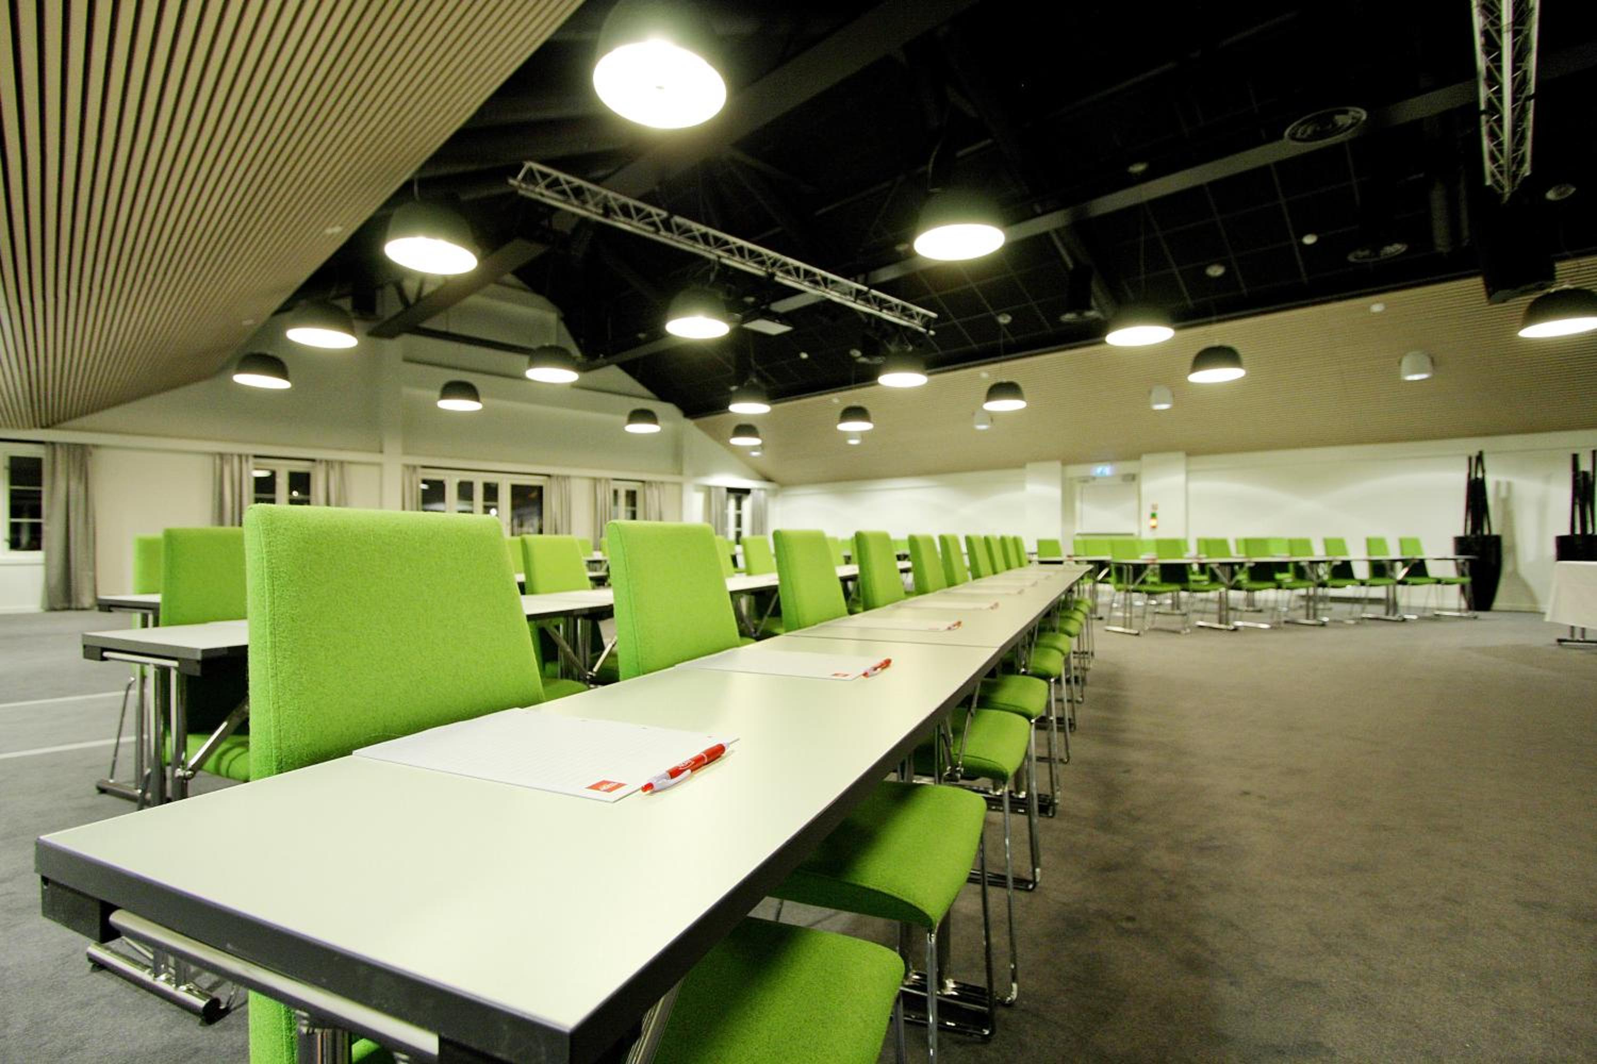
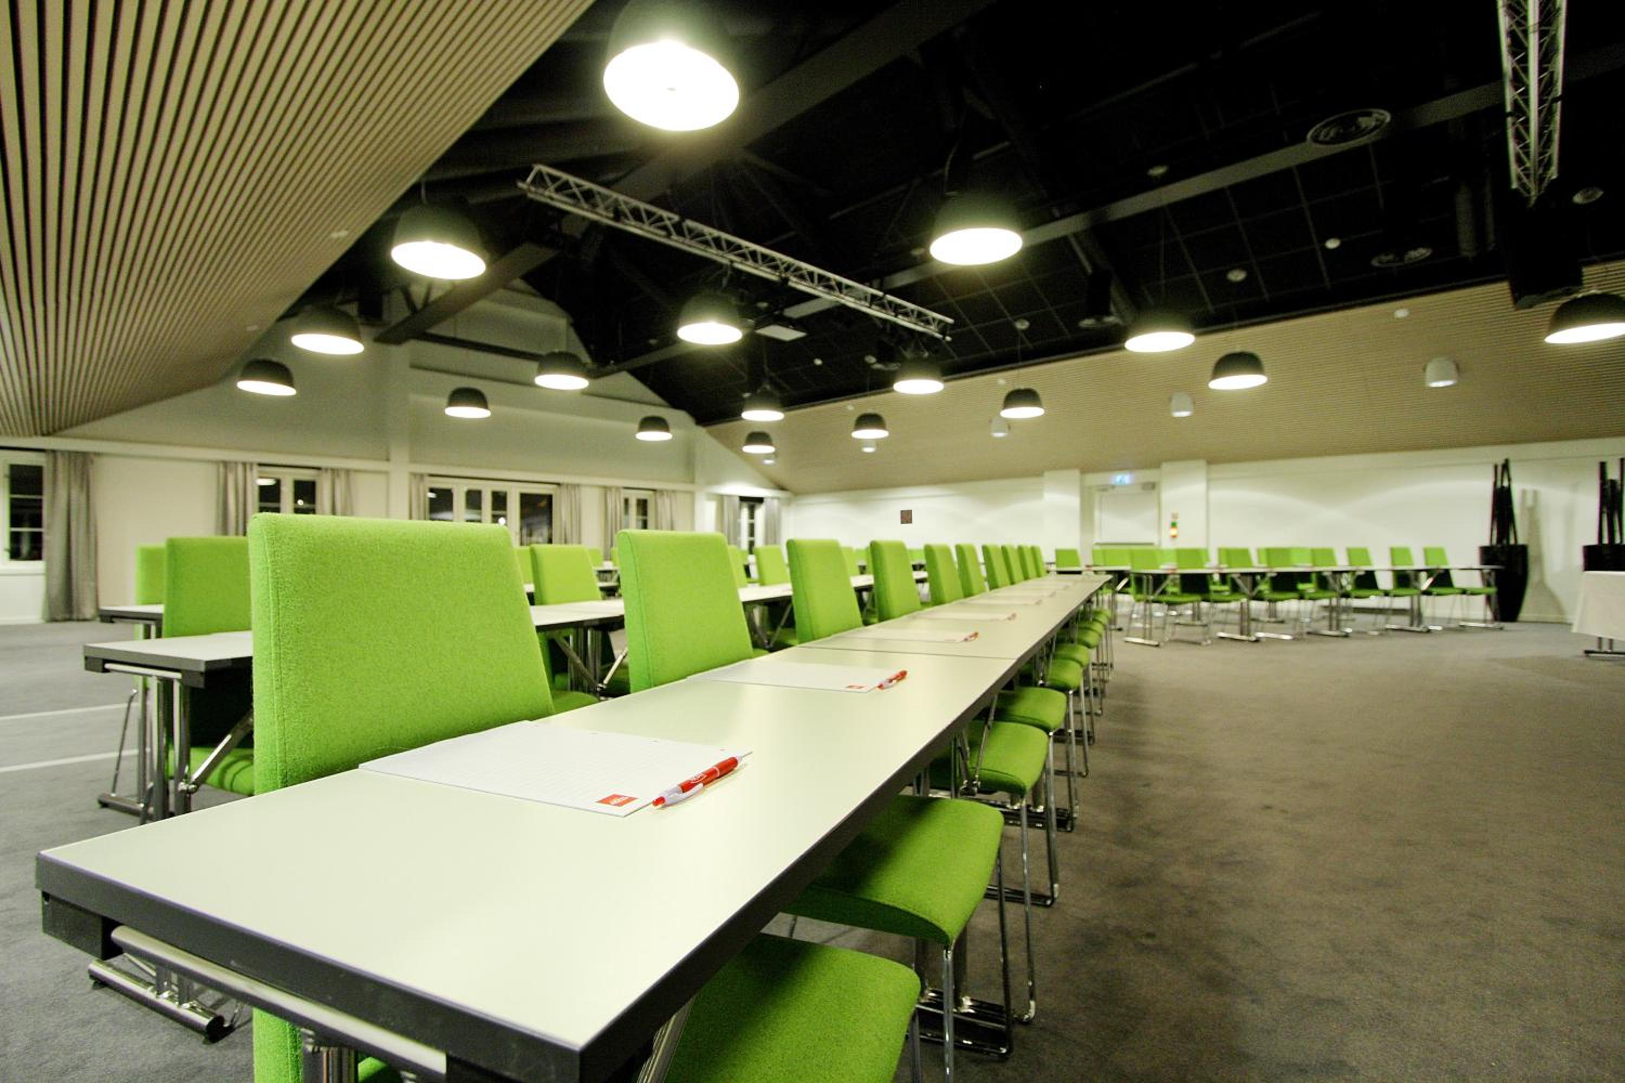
+ wall art [900,509,913,525]
